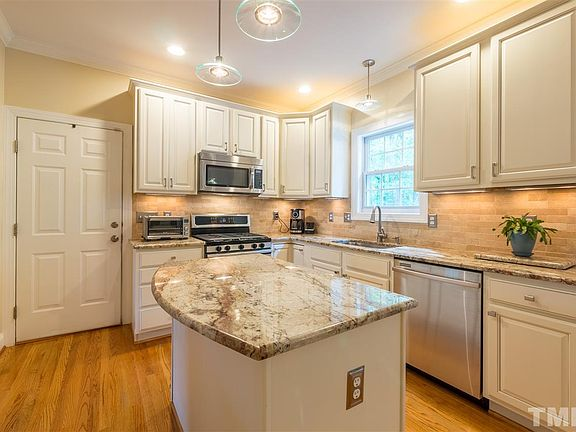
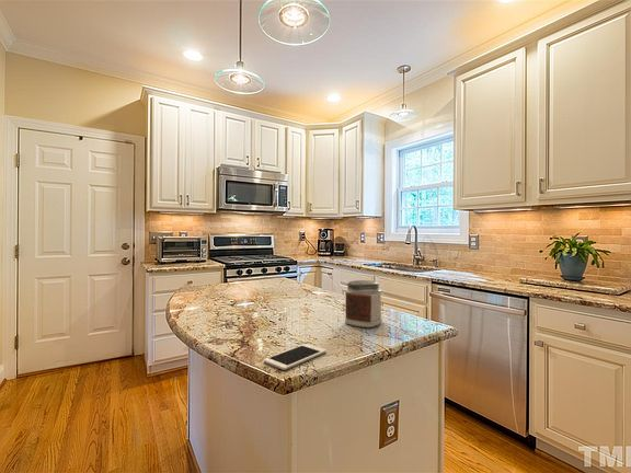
+ jar [344,279,383,328]
+ cell phone [263,343,328,371]
